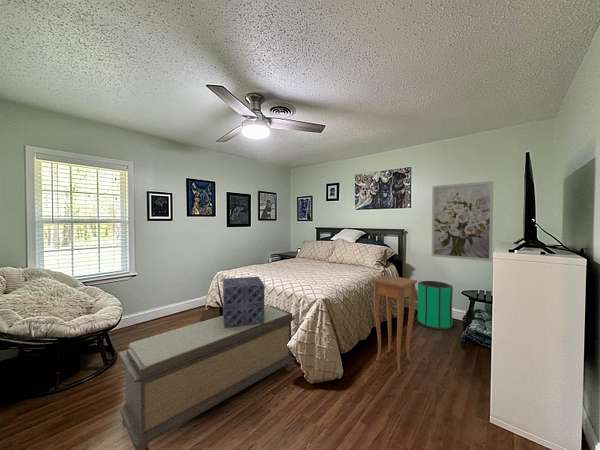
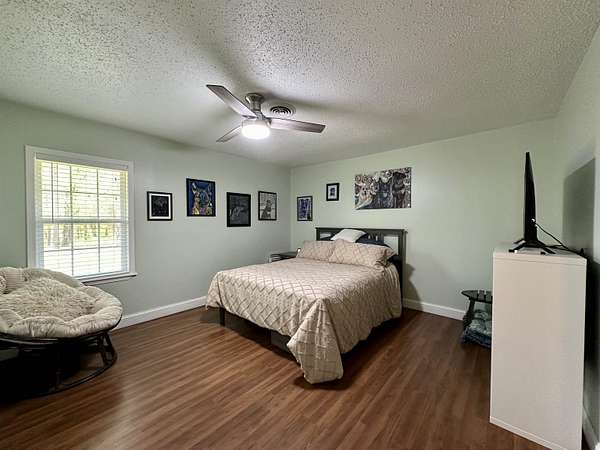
- wall art [431,180,494,262]
- trash can [416,280,454,330]
- decorative box [222,276,265,328]
- bench [117,304,296,450]
- side table [371,274,418,373]
